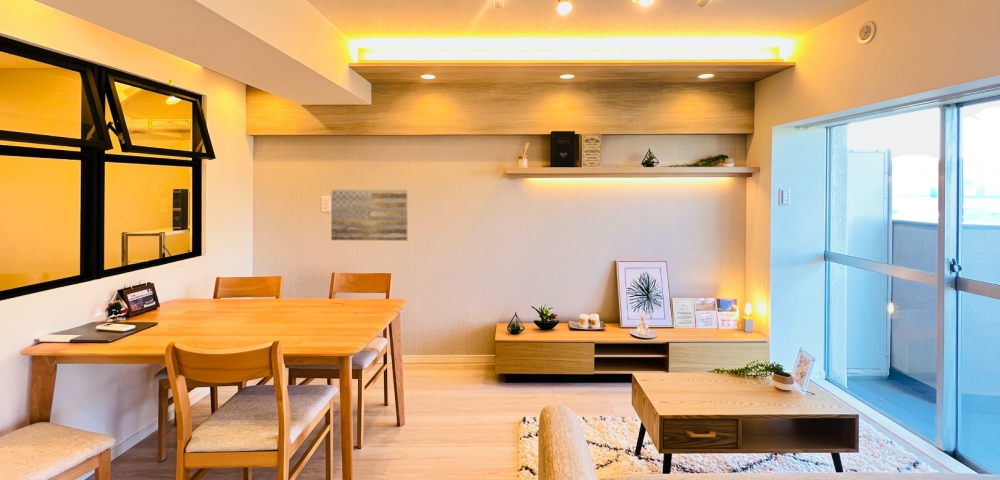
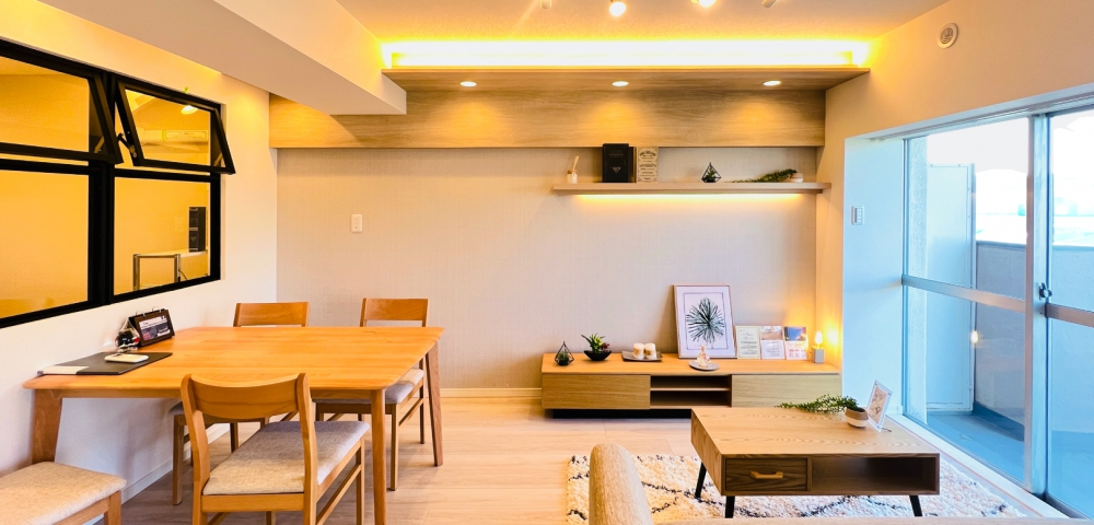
- wall art [330,189,409,241]
